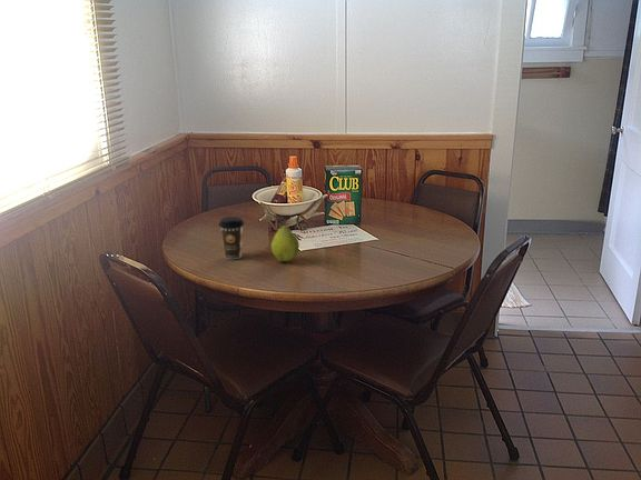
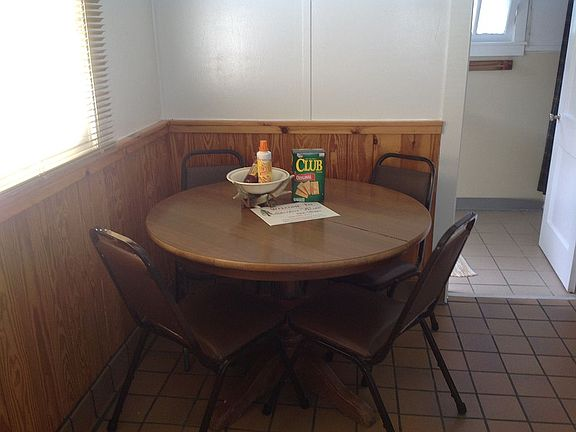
- fruit [270,222,300,262]
- coffee cup [218,216,245,260]
